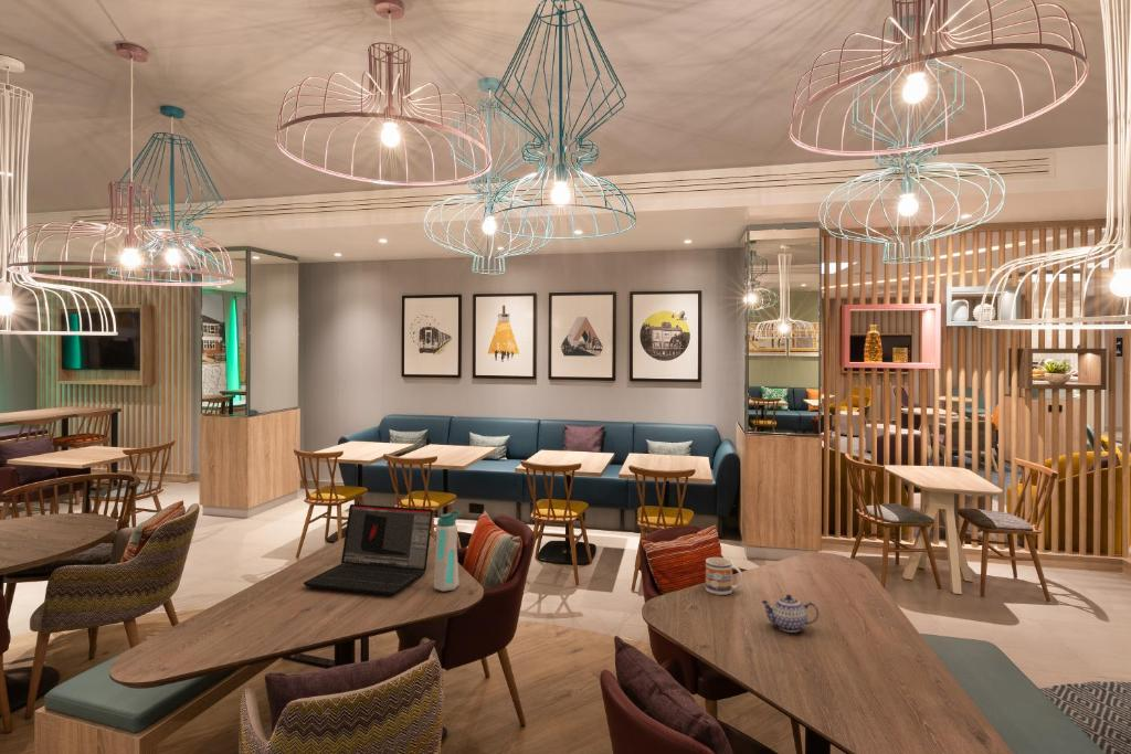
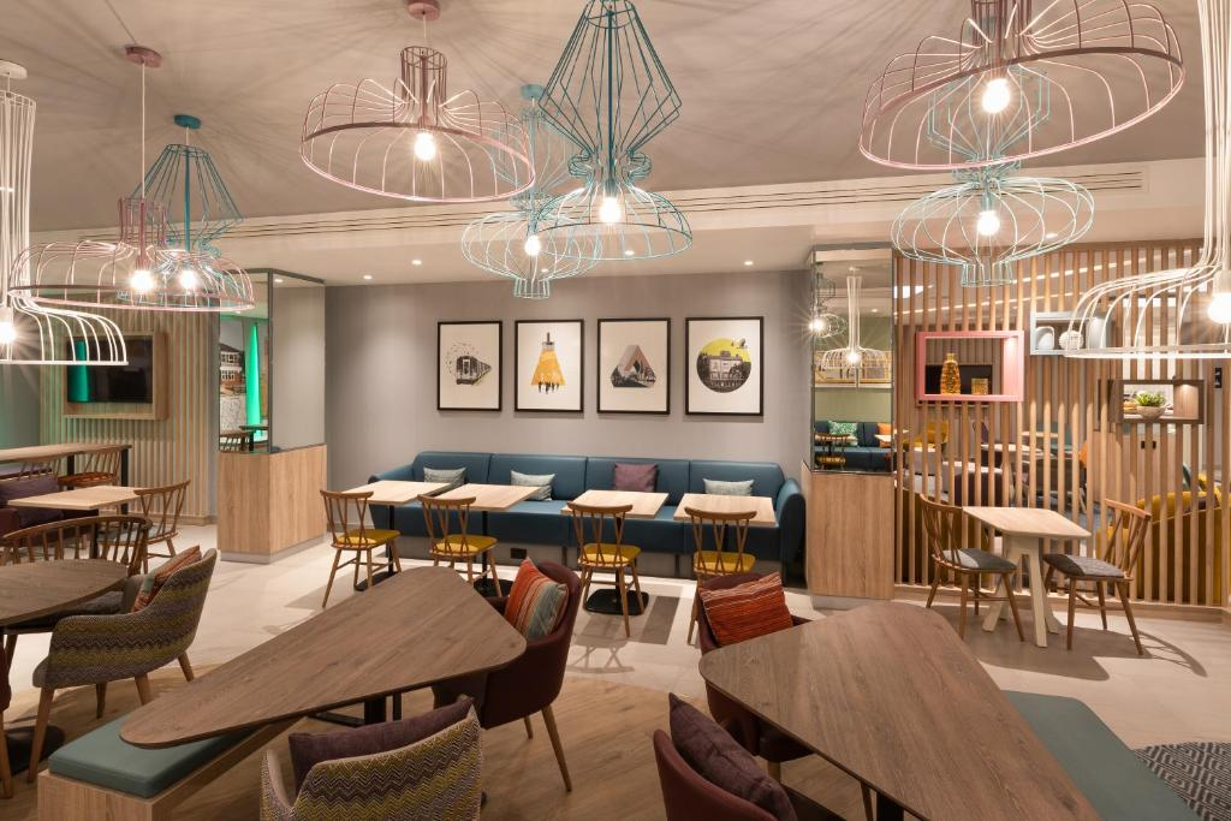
- water bottle [433,509,463,593]
- mug [705,556,743,596]
- teapot [759,594,820,634]
- laptop [303,503,434,596]
